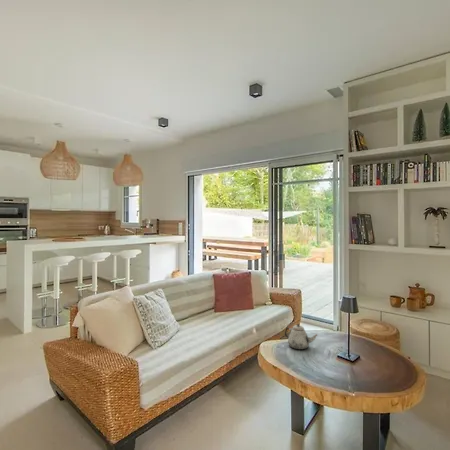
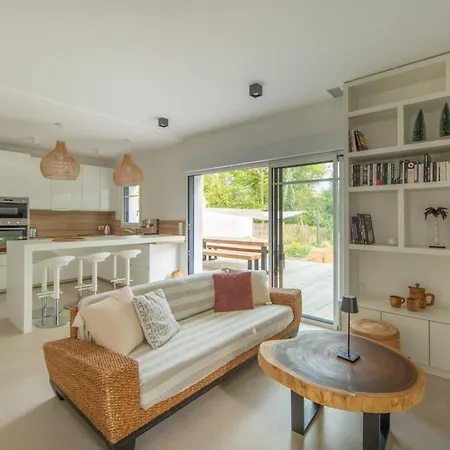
- teapot [283,323,318,350]
